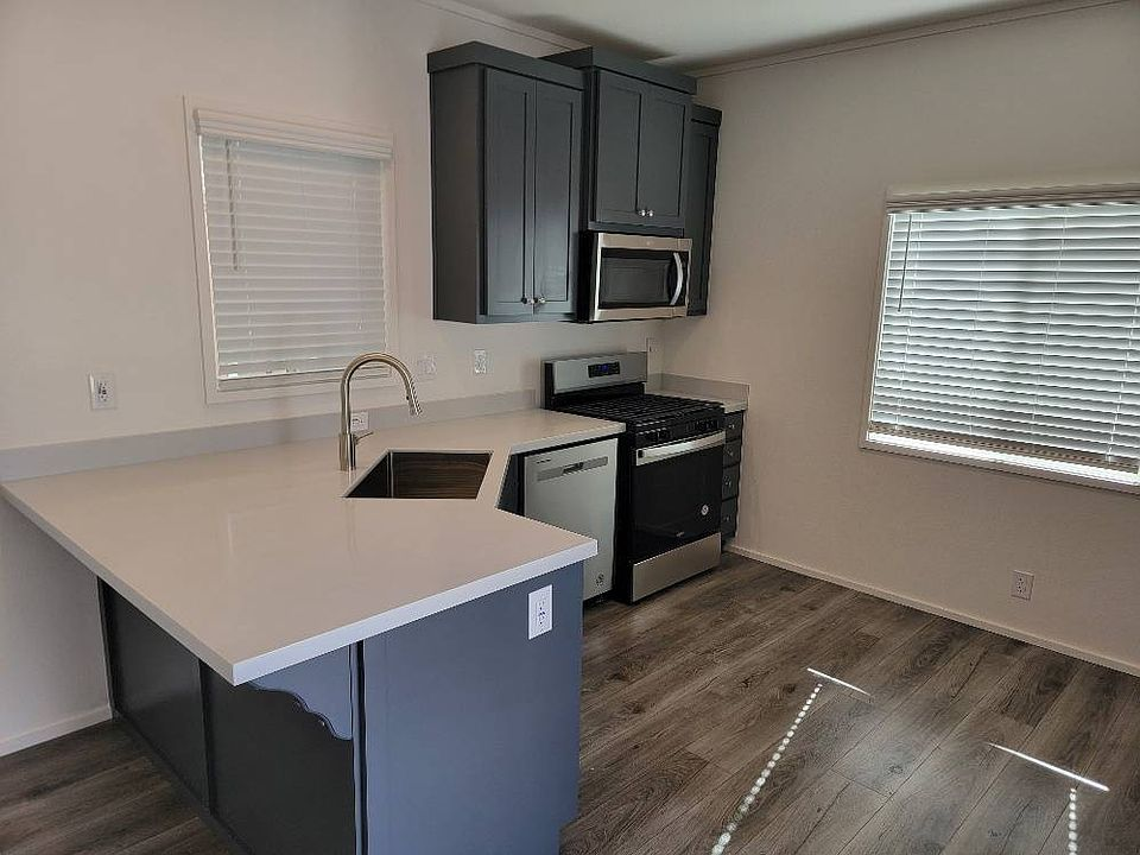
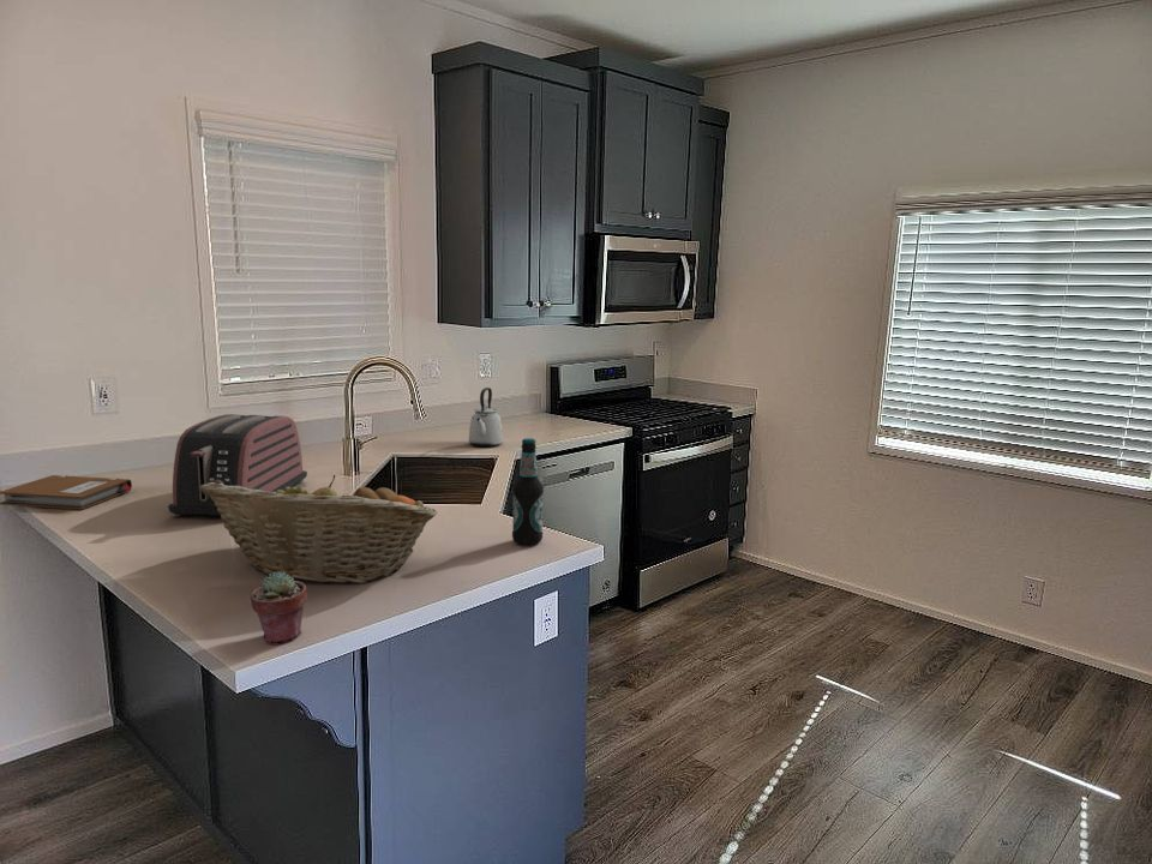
+ fruit basket [200,474,438,586]
+ kettle [468,386,504,449]
+ notebook [0,474,133,511]
+ bottle [511,437,545,546]
+ potted succulent [250,571,308,646]
+ toaster [167,413,308,517]
